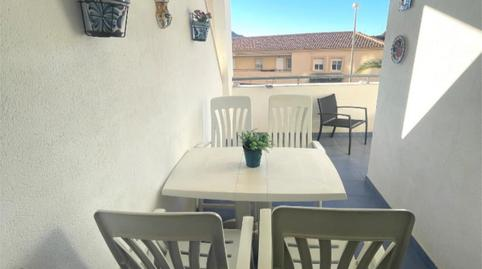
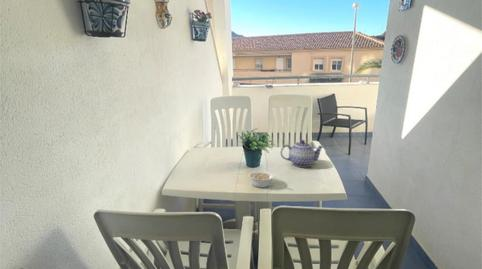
+ legume [247,170,277,188]
+ teapot [280,139,325,168]
